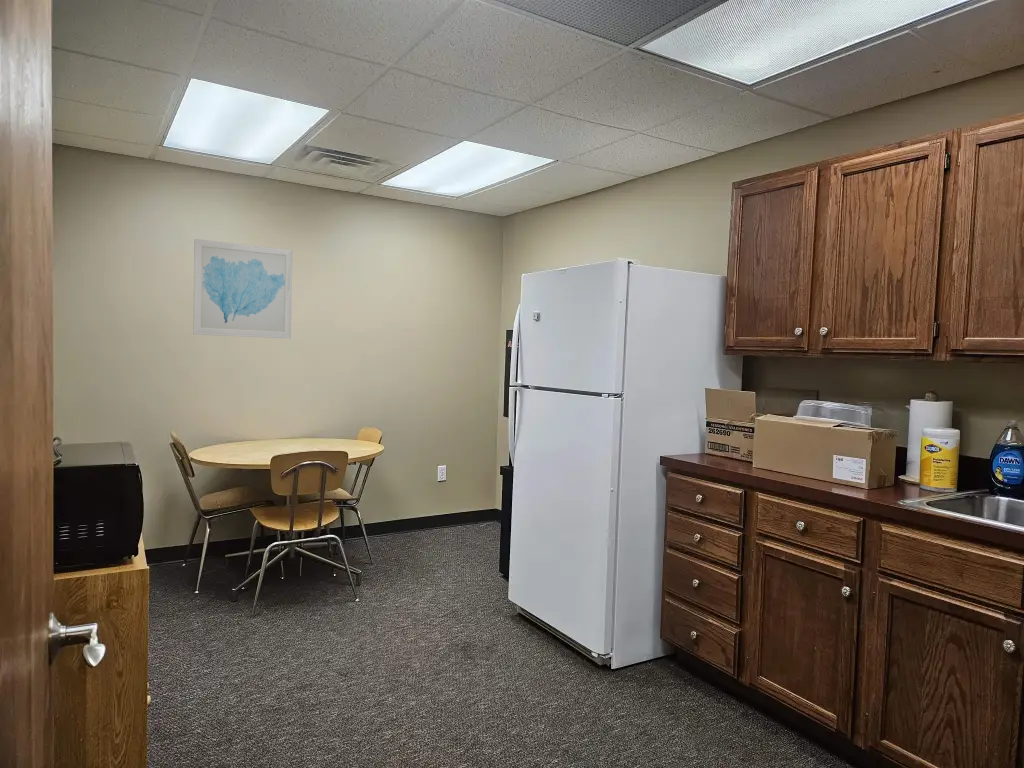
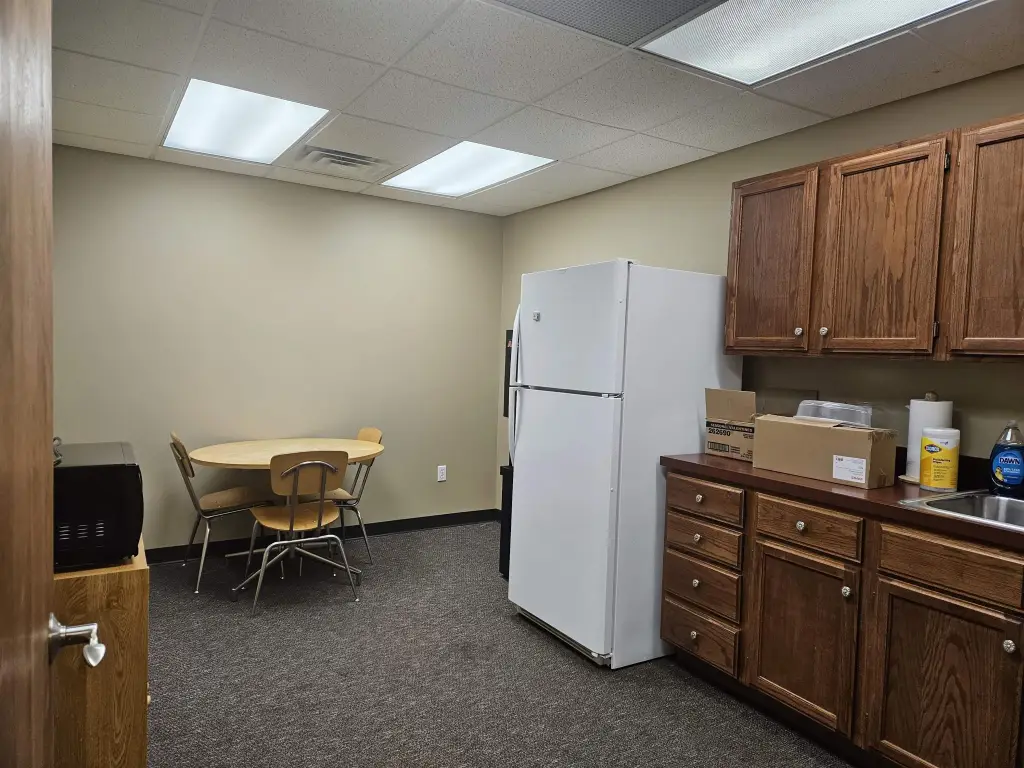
- wall art [192,238,294,340]
